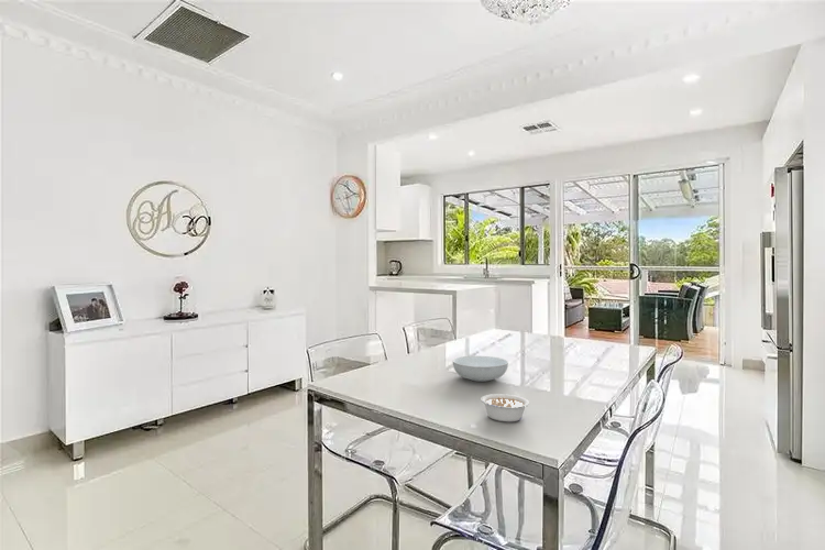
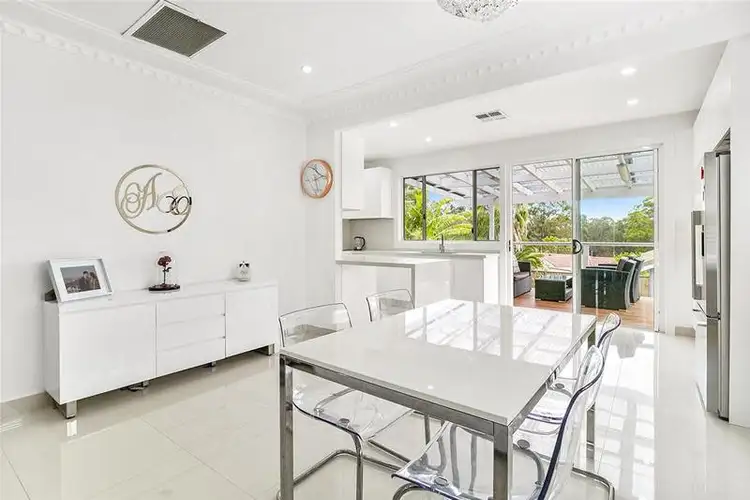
- serving bowl [452,355,509,383]
- legume [480,393,530,424]
